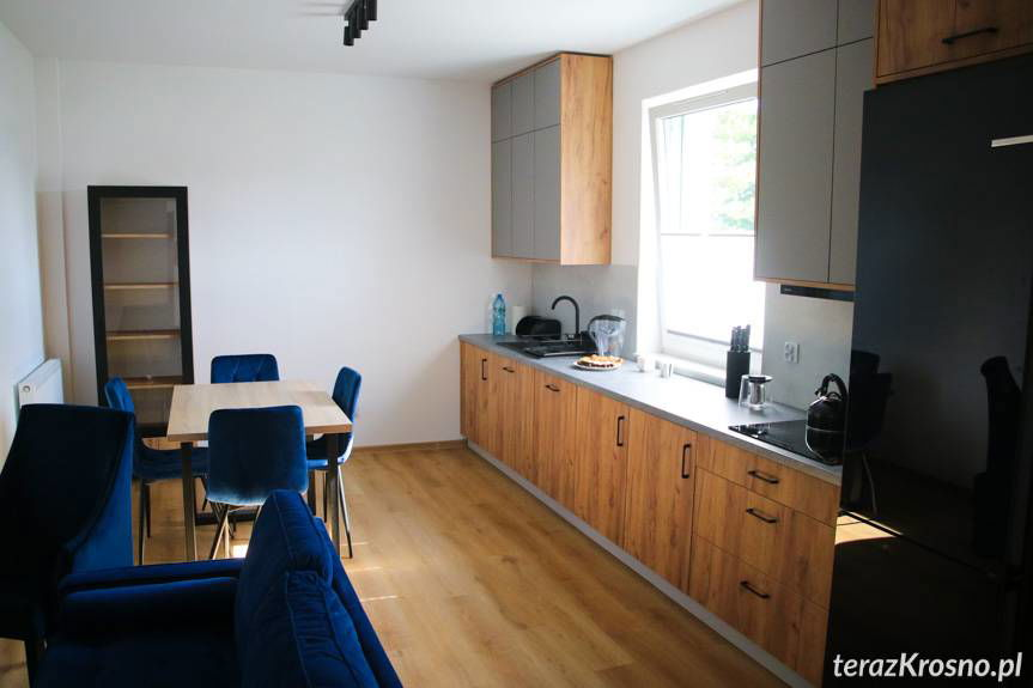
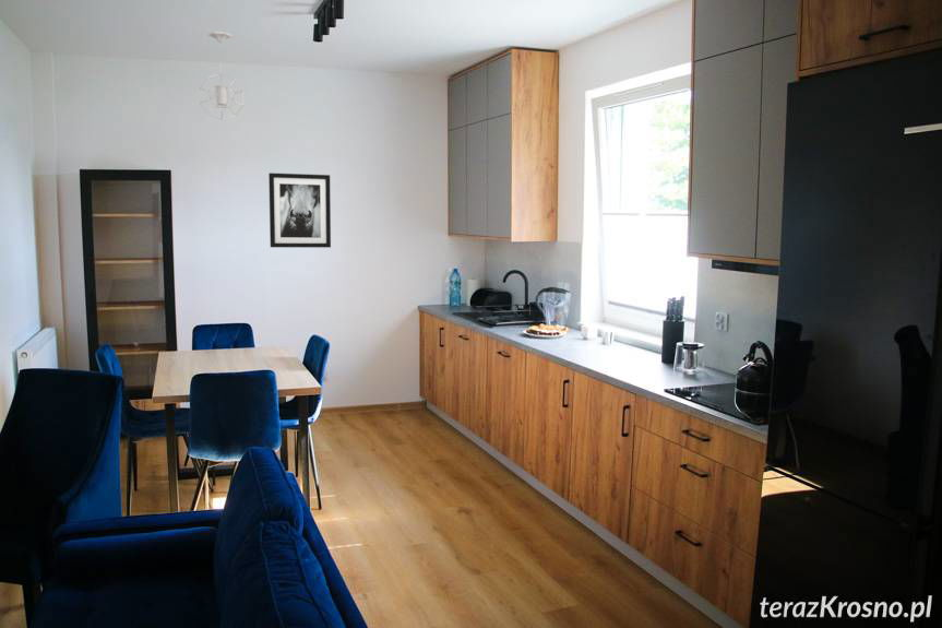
+ wall art [267,171,332,249]
+ pendant light [199,31,245,121]
